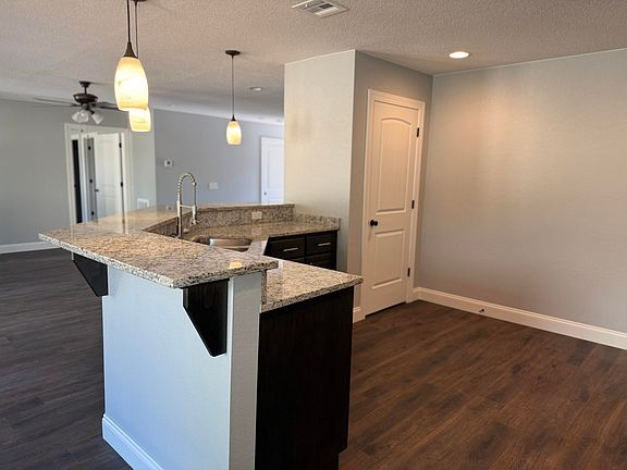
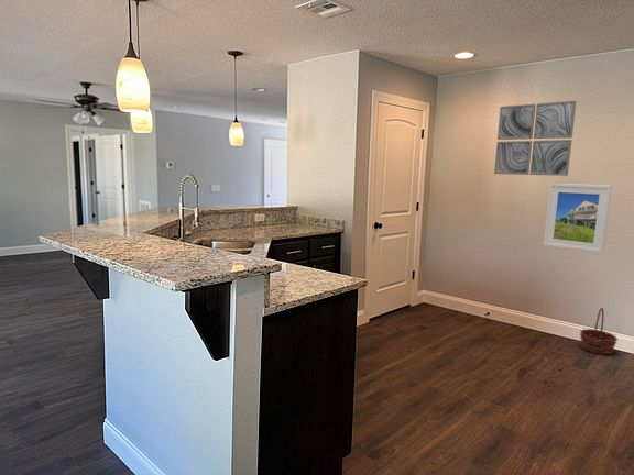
+ basket [579,307,619,355]
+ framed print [543,183,613,254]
+ wall art [493,100,578,177]
